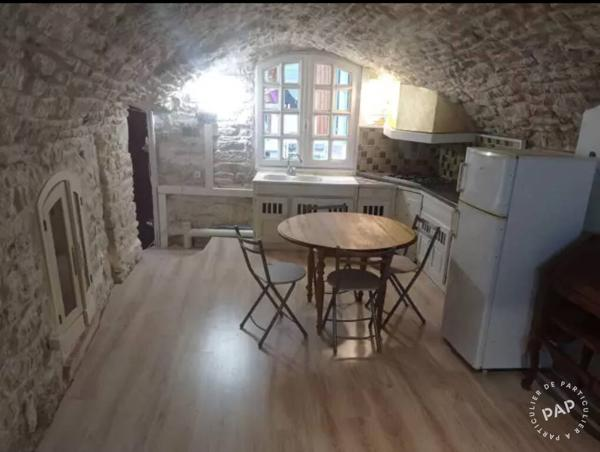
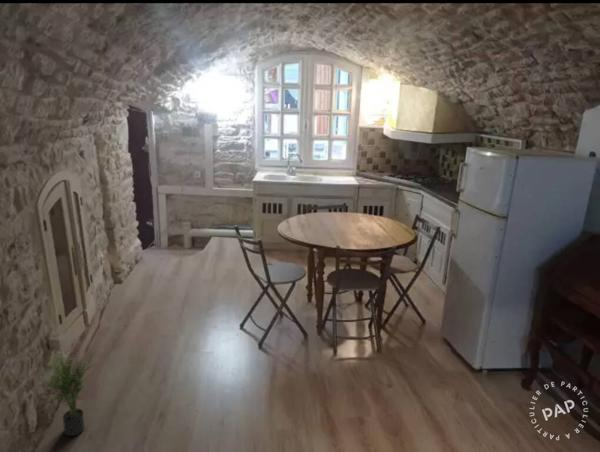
+ potted plant [37,338,96,437]
